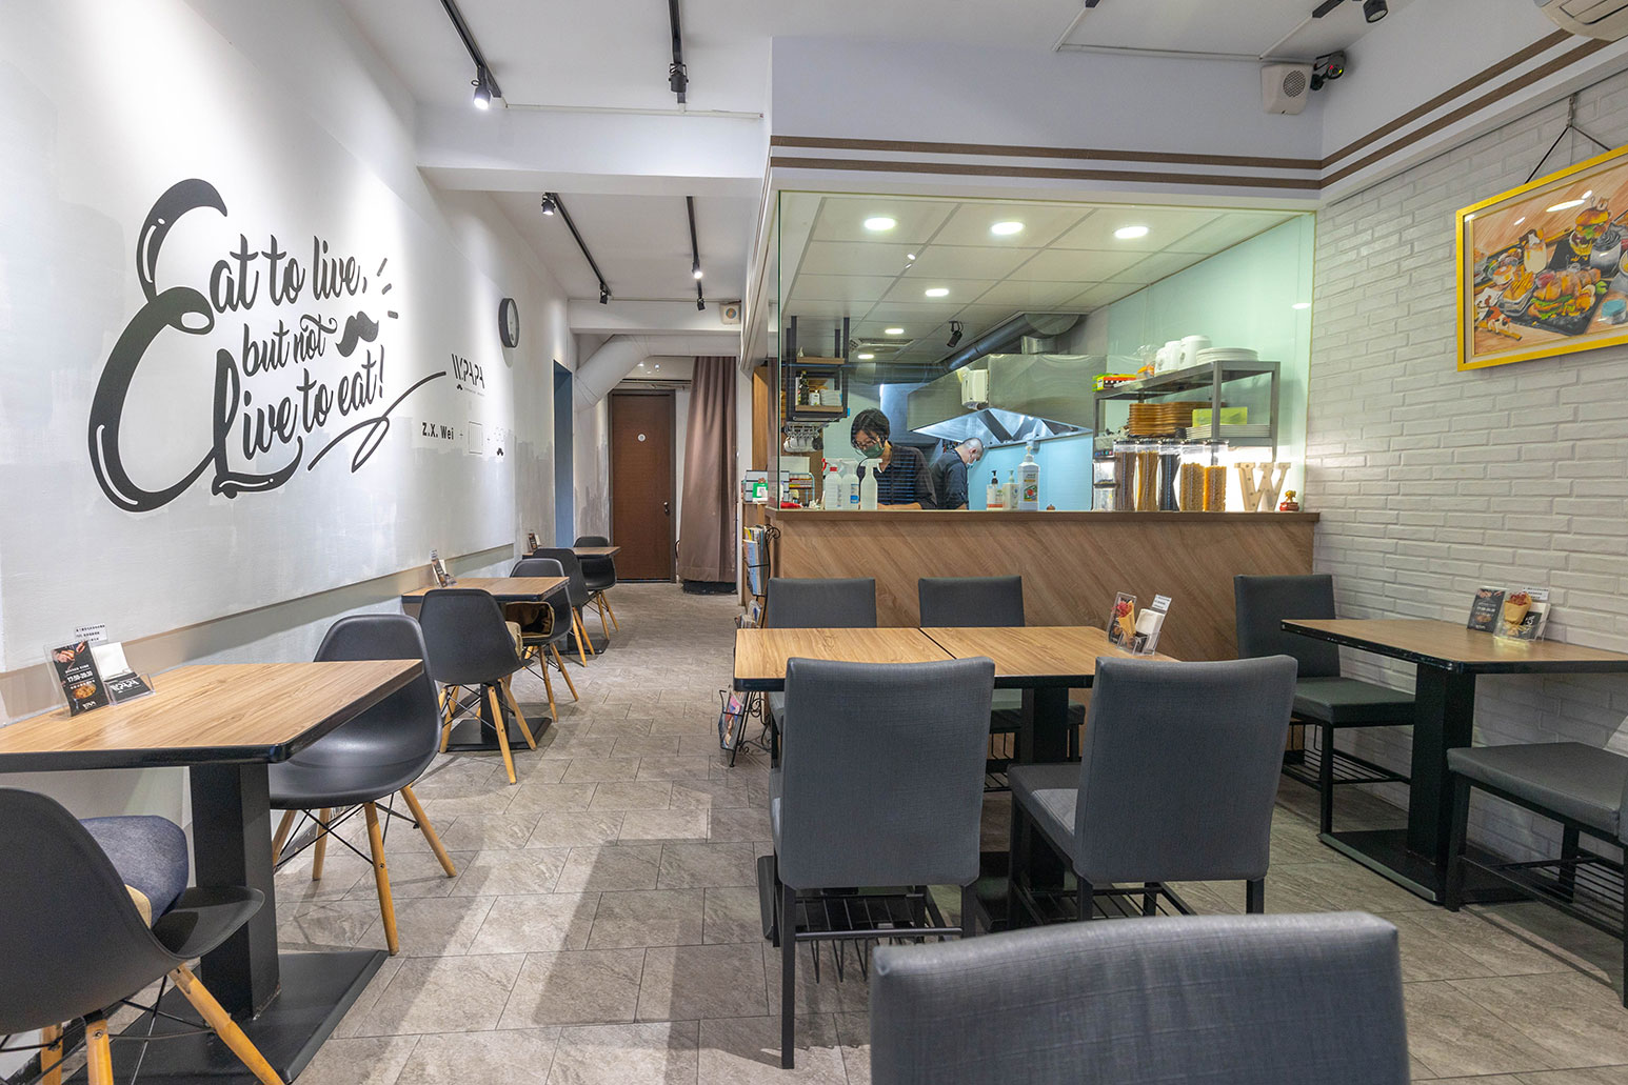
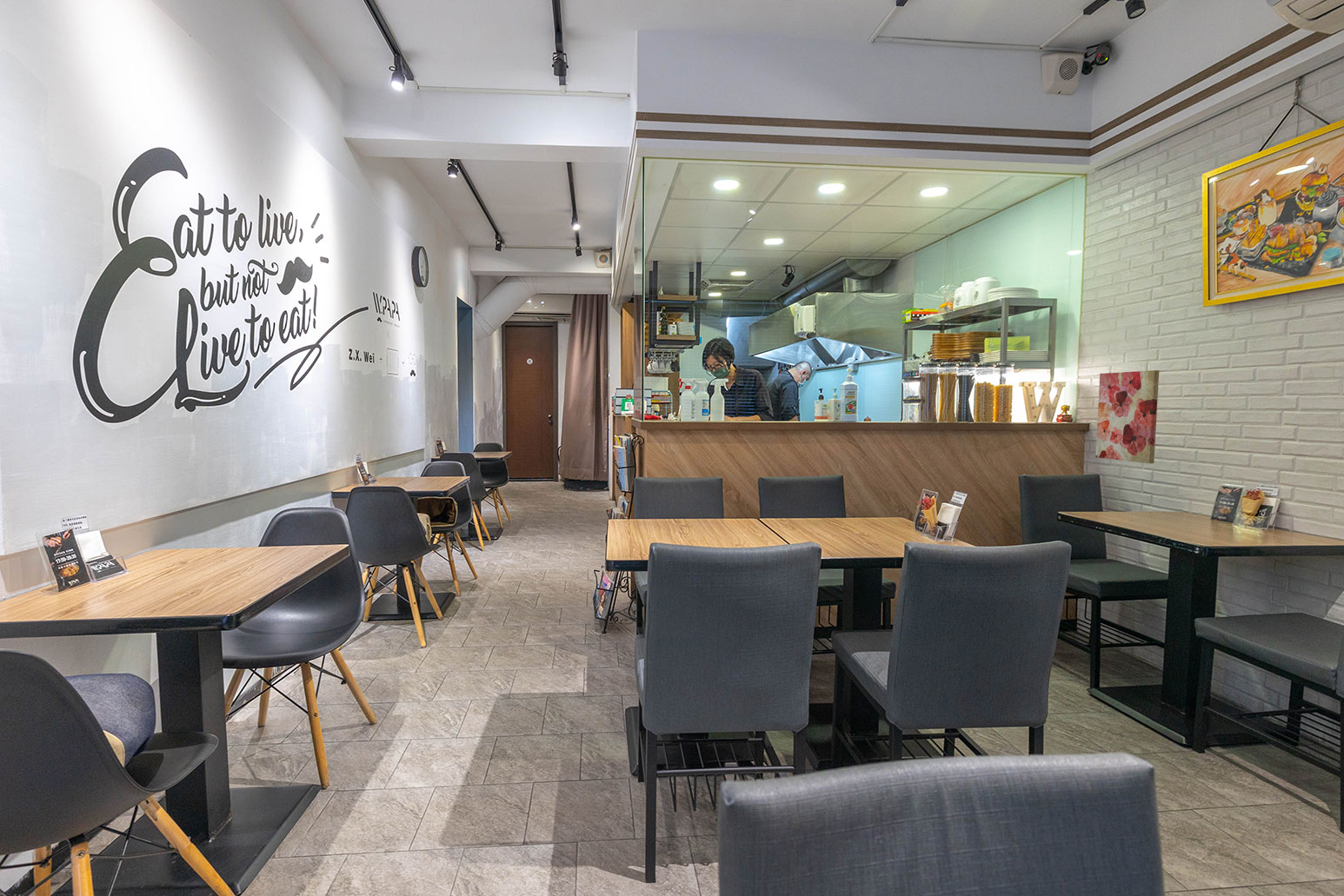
+ wall art [1094,369,1160,464]
